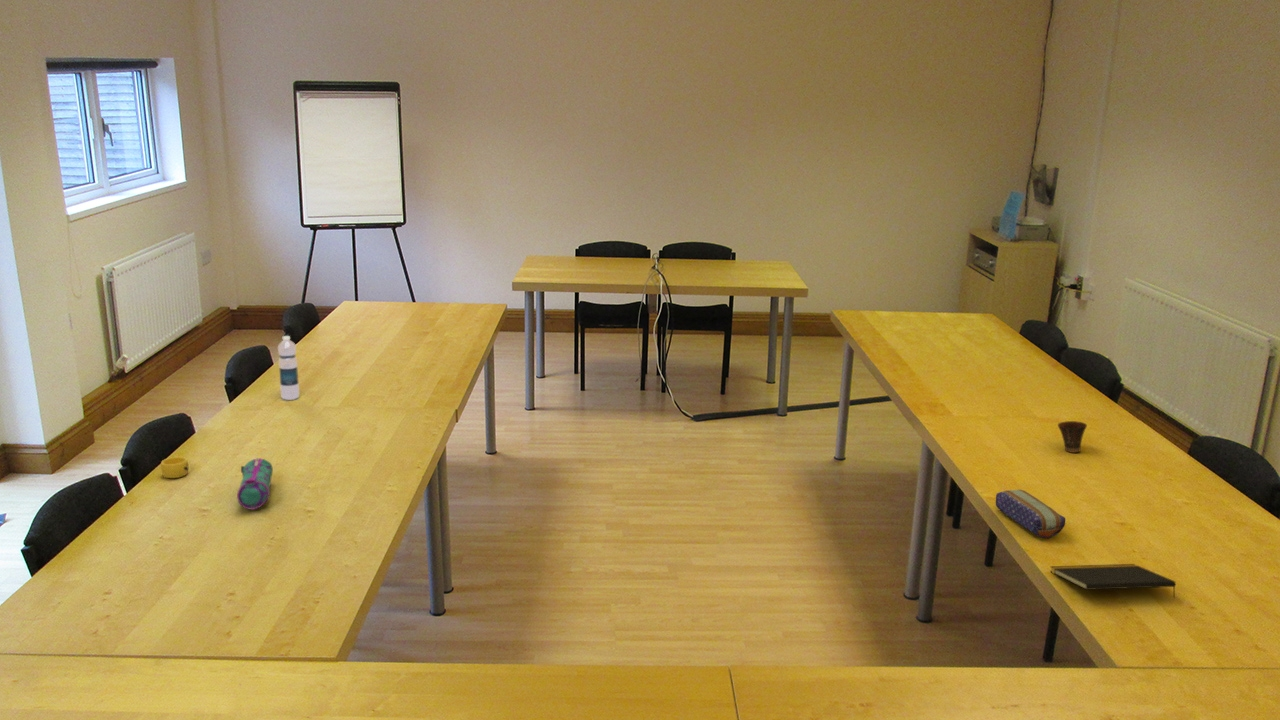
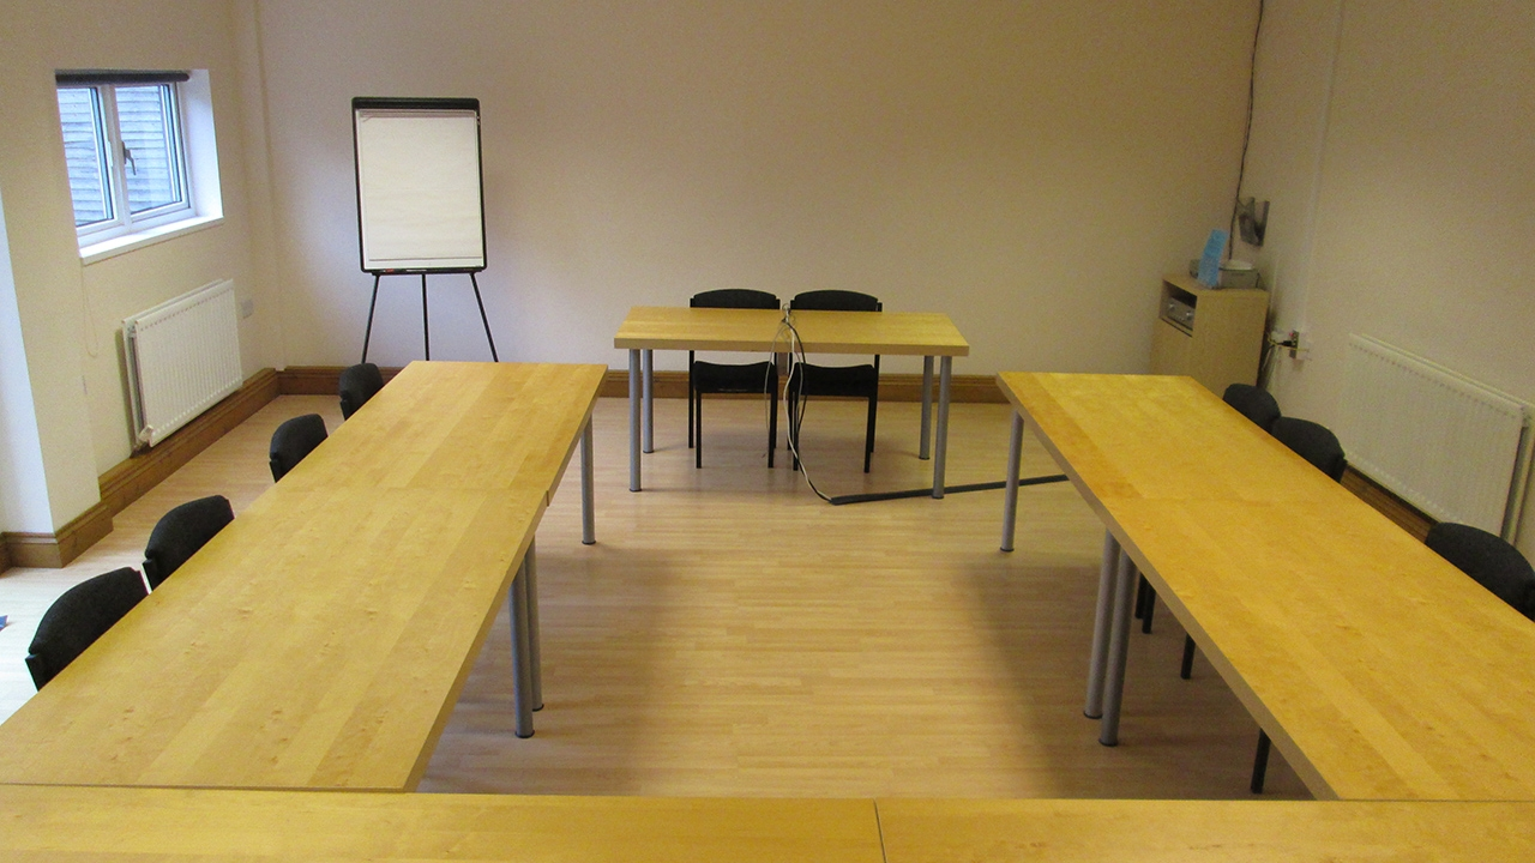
- pencil case [236,457,274,511]
- notepad [1049,563,1177,599]
- water bottle [277,335,300,401]
- cup [160,454,189,479]
- pencil case [995,489,1066,539]
- cup [1057,420,1088,454]
